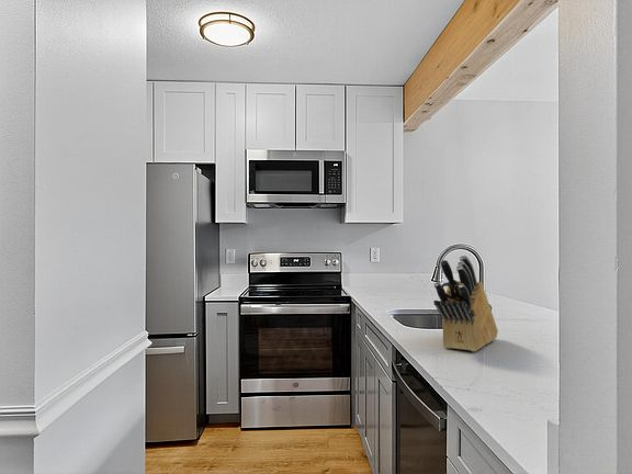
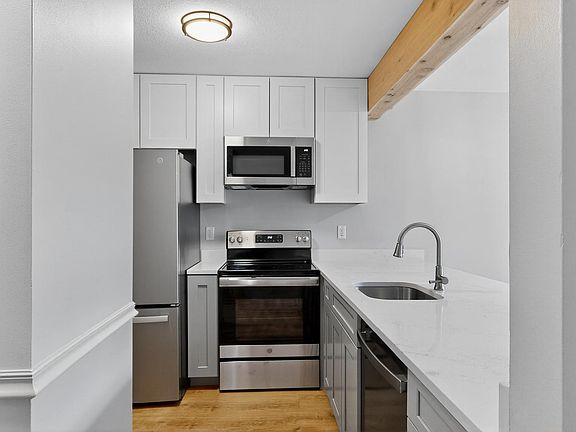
- knife block [432,255,499,352]
